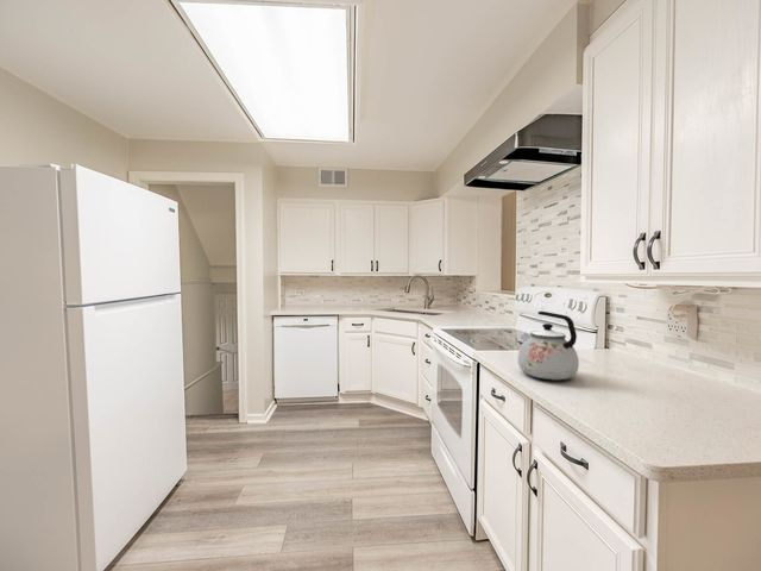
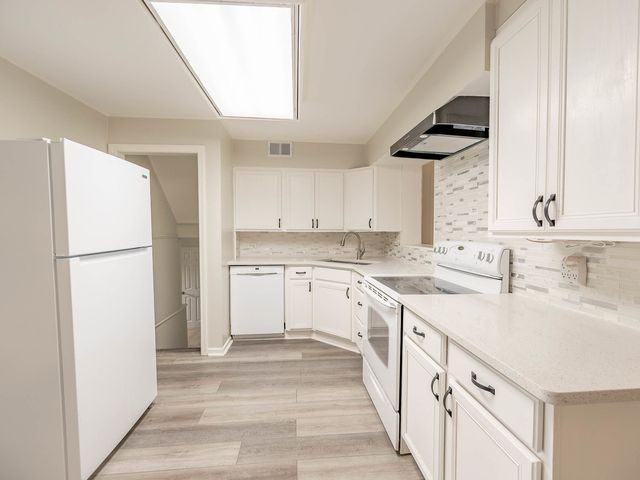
- kettle [517,310,580,381]
